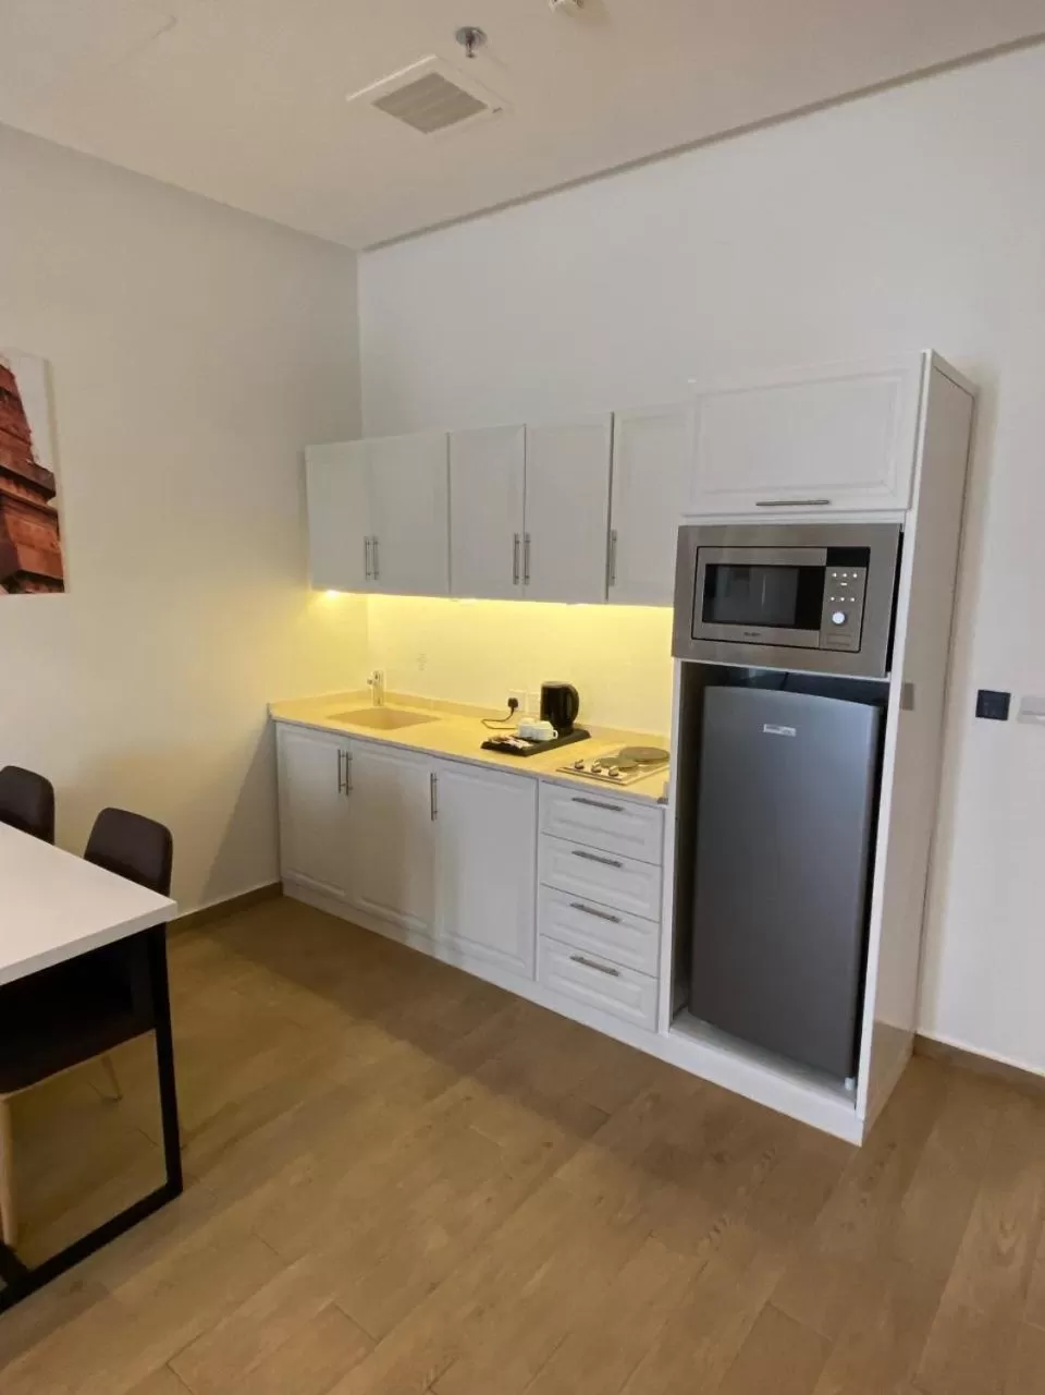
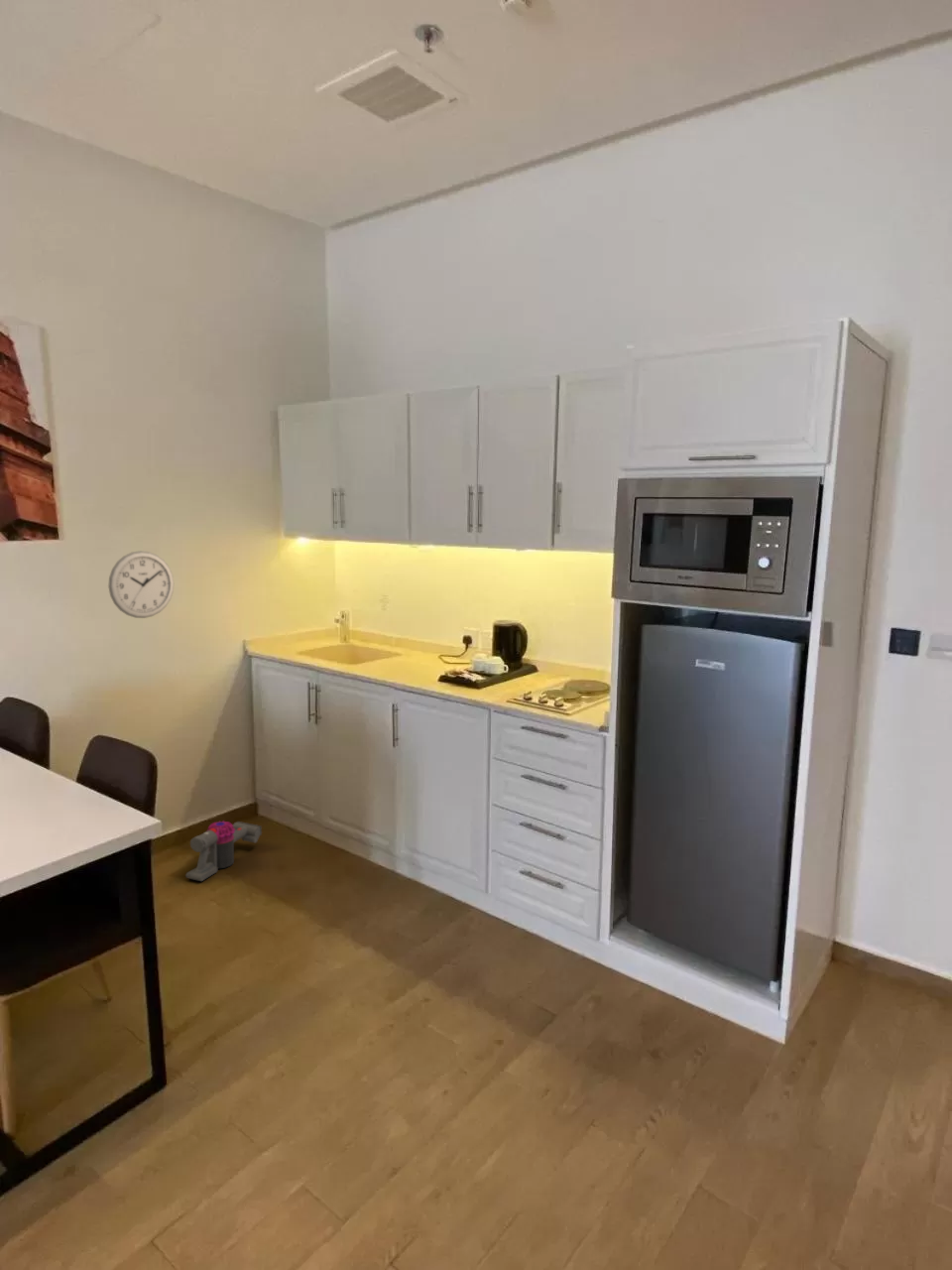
+ wall clock [107,550,175,619]
+ vacuum cleaner [184,820,263,882]
